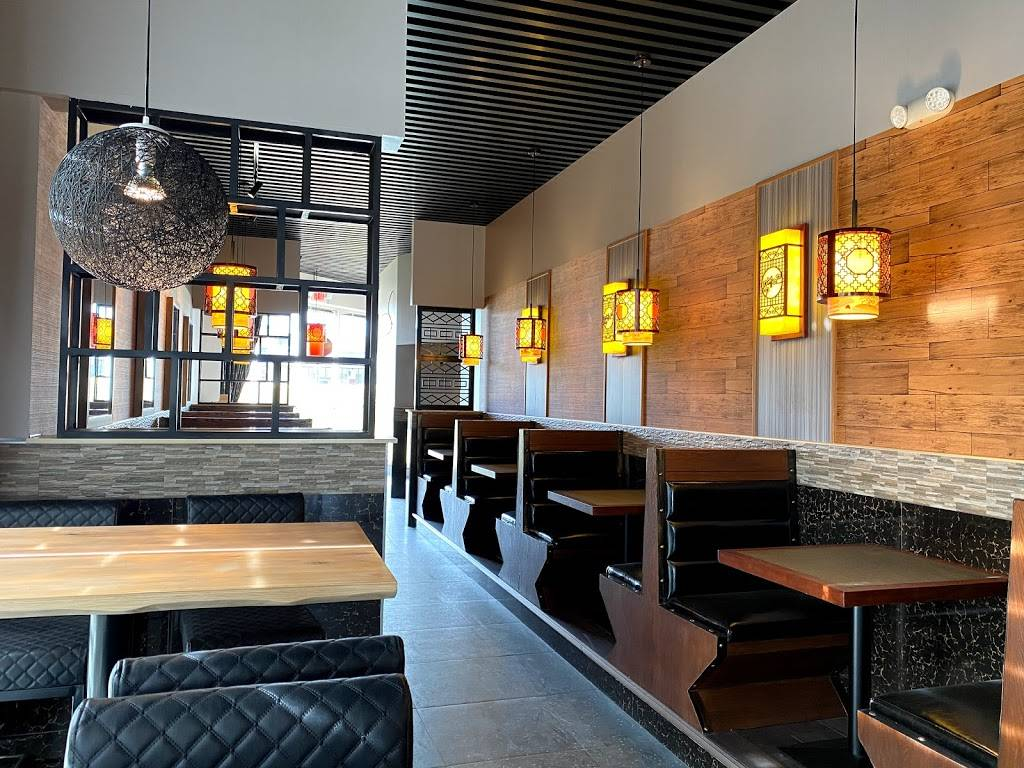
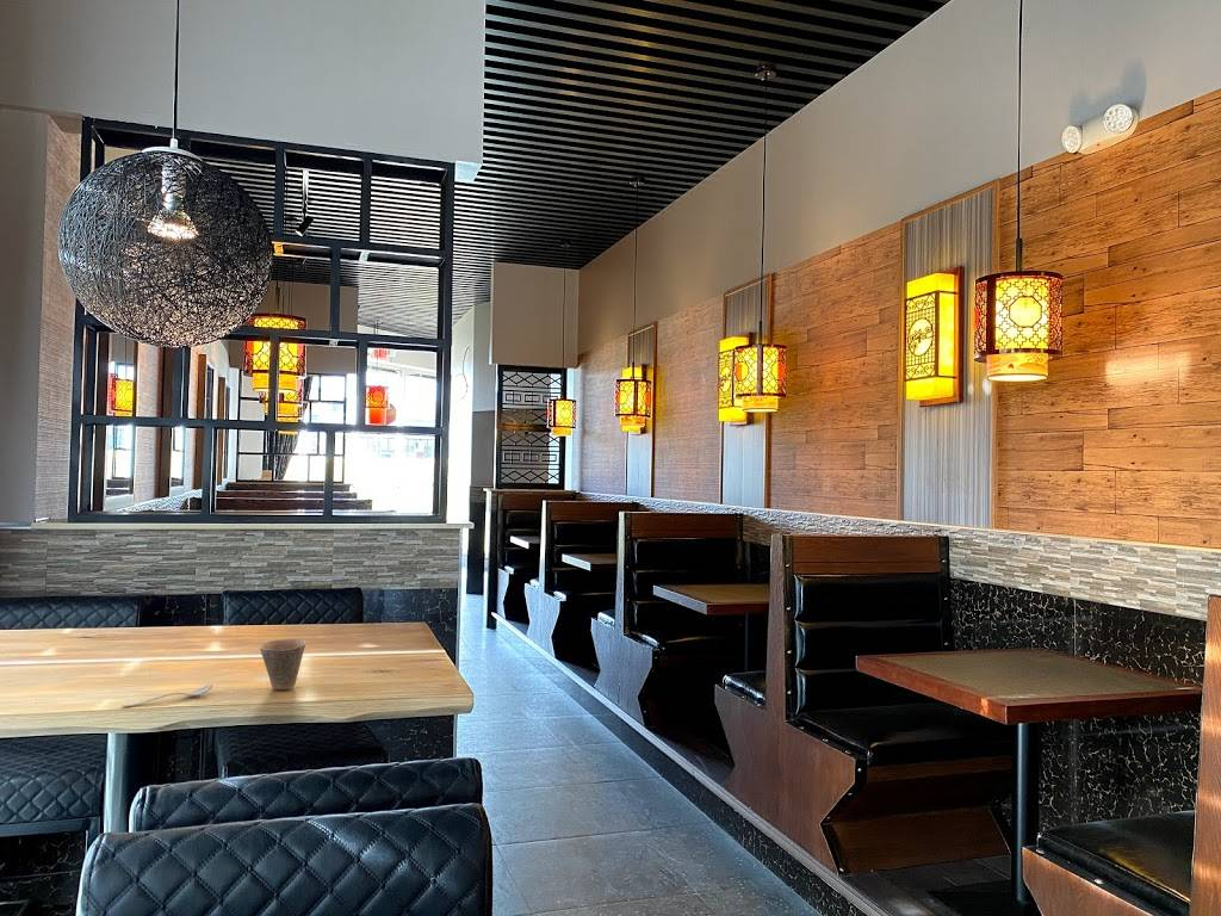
+ cup [259,638,306,691]
+ spoon [120,682,213,707]
